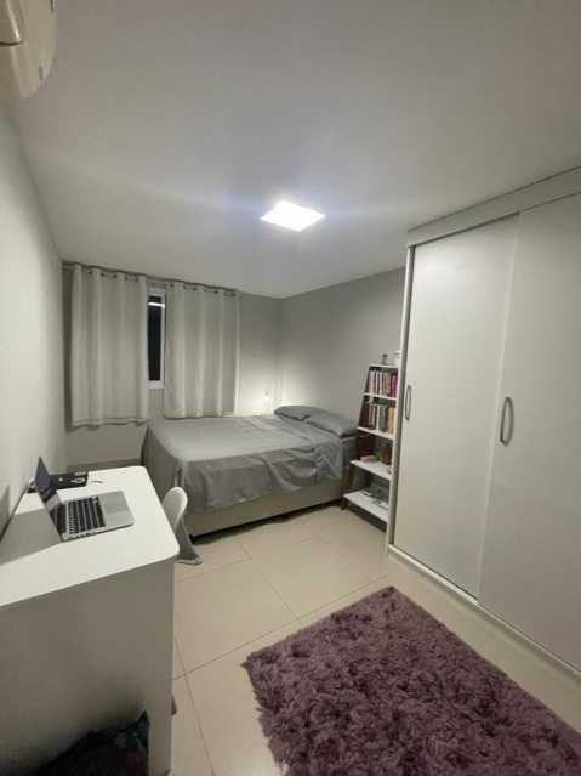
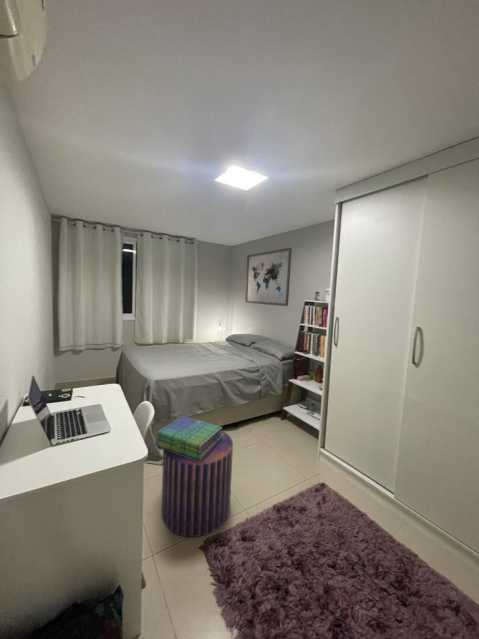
+ wall art [244,247,293,307]
+ pouf [161,429,234,538]
+ stack of books [154,415,224,462]
